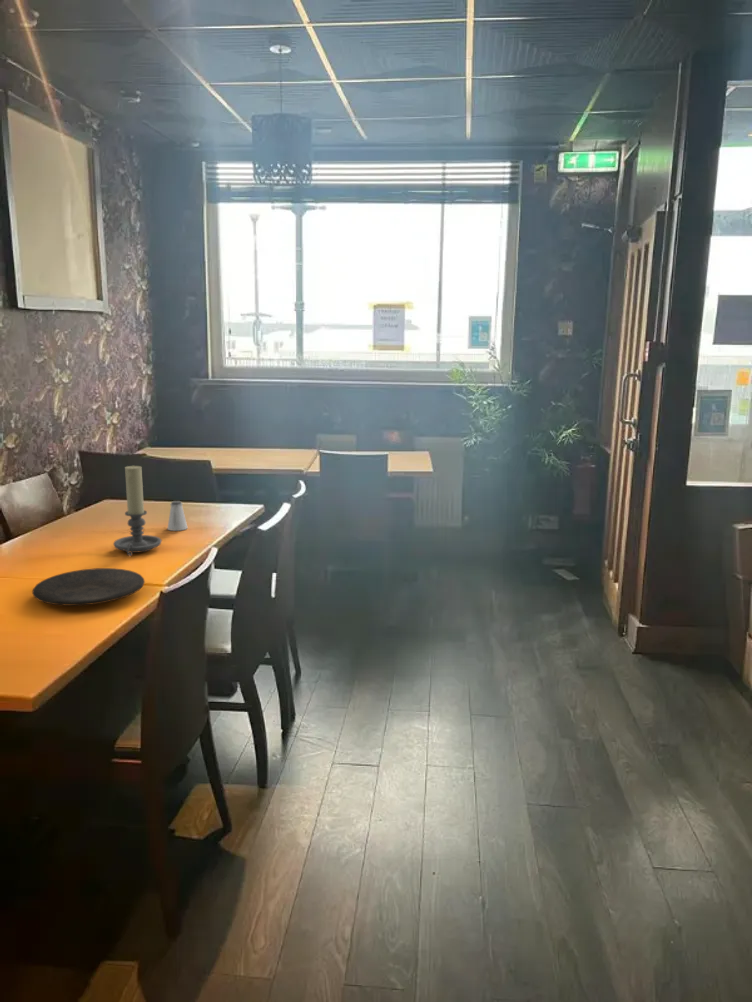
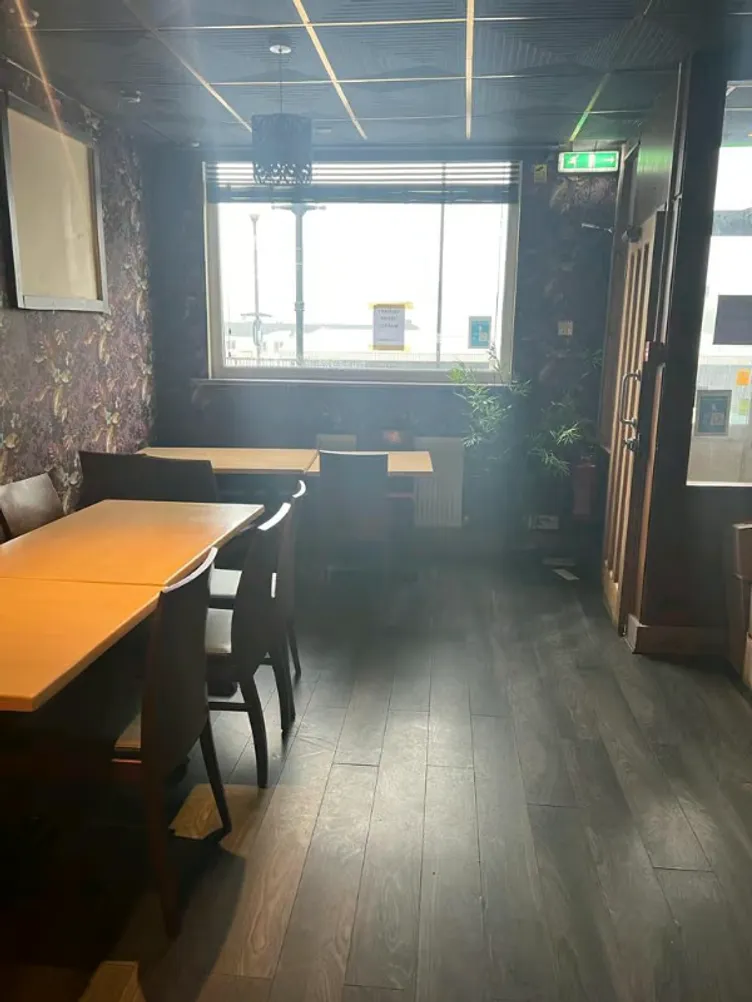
- saltshaker [167,500,188,532]
- plate [31,567,146,607]
- candle holder [112,464,163,557]
